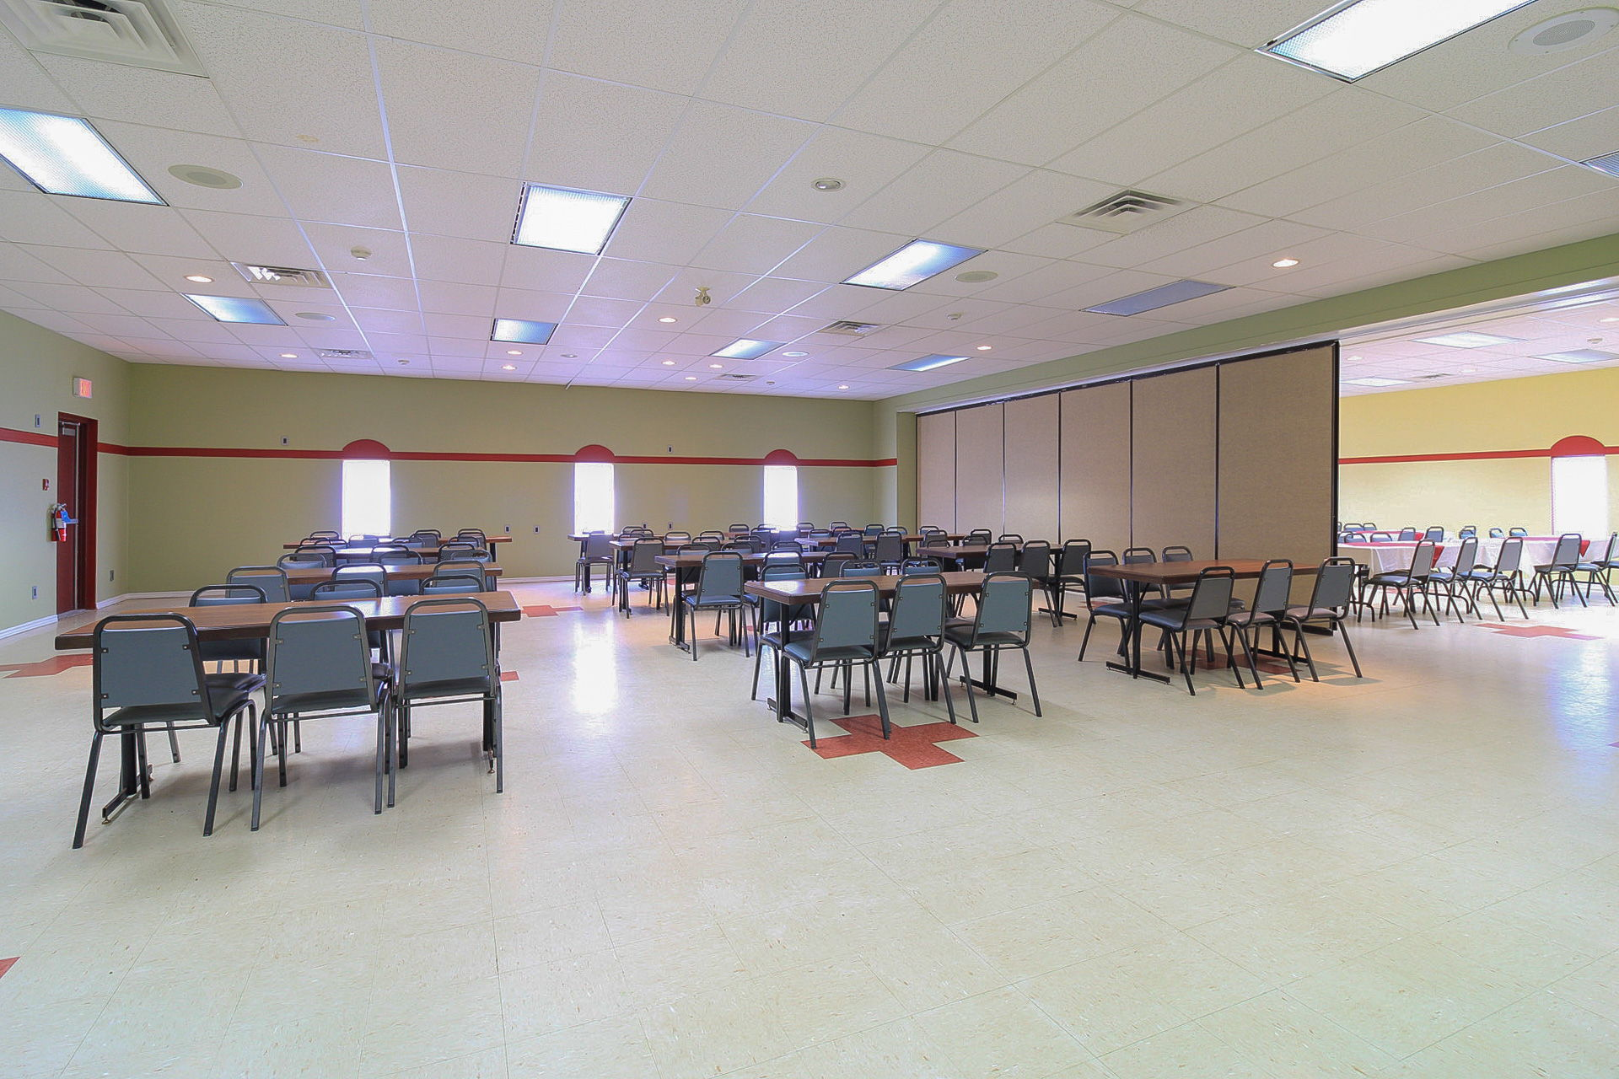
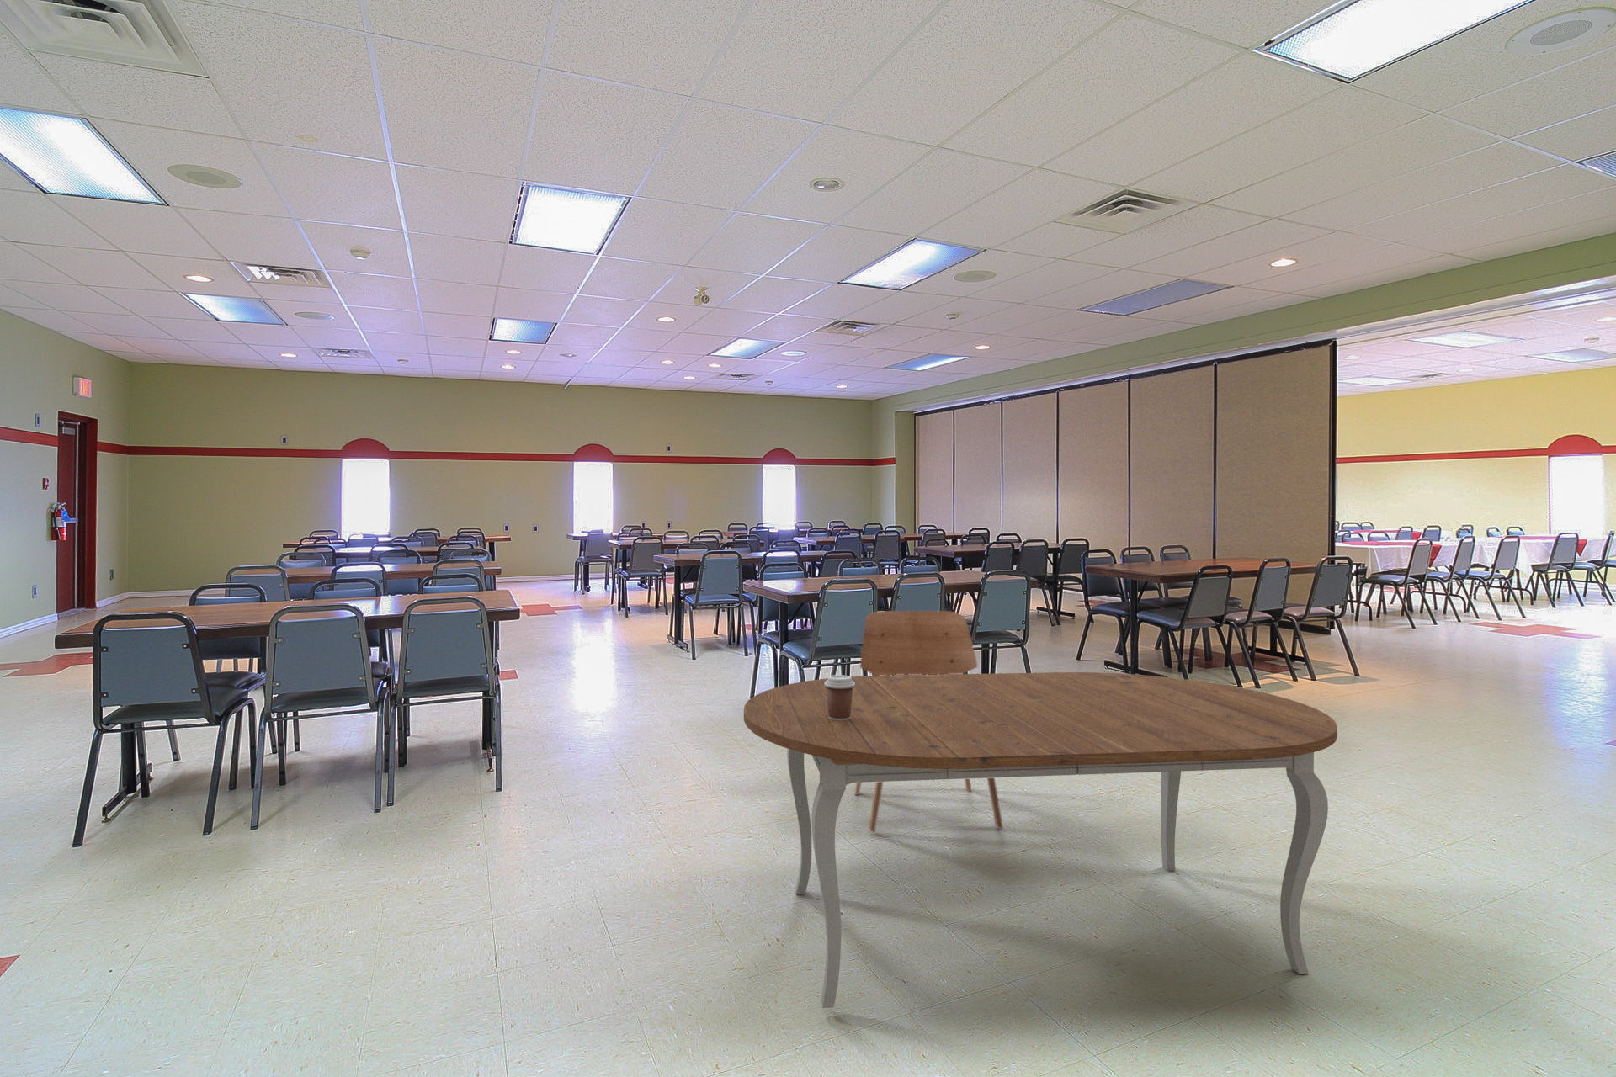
+ coffee cup [824,674,855,721]
+ dining table [743,672,1338,1008]
+ dining chair [854,609,1003,833]
